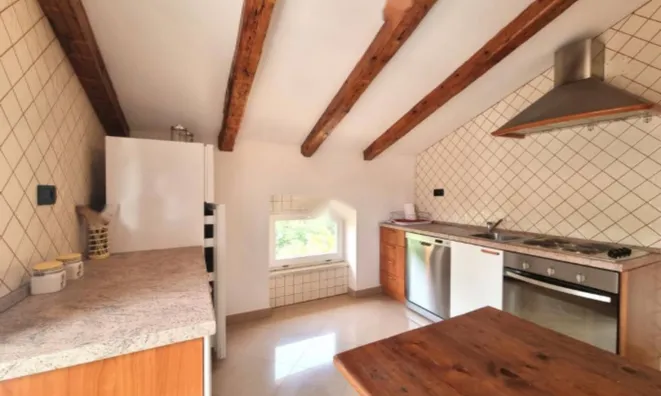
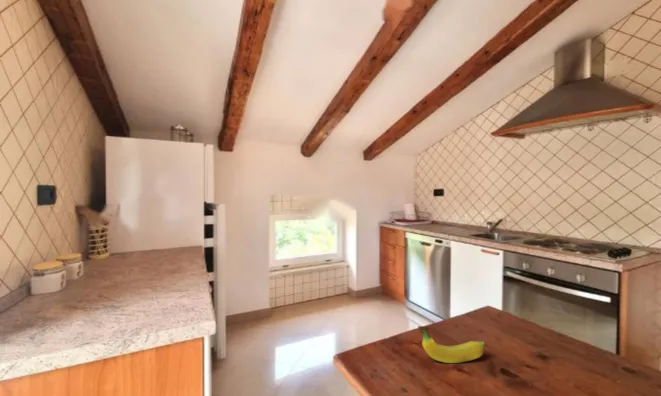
+ fruit [417,325,486,364]
